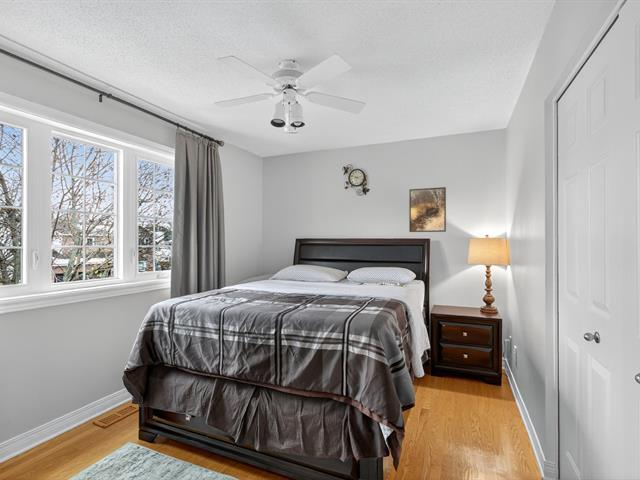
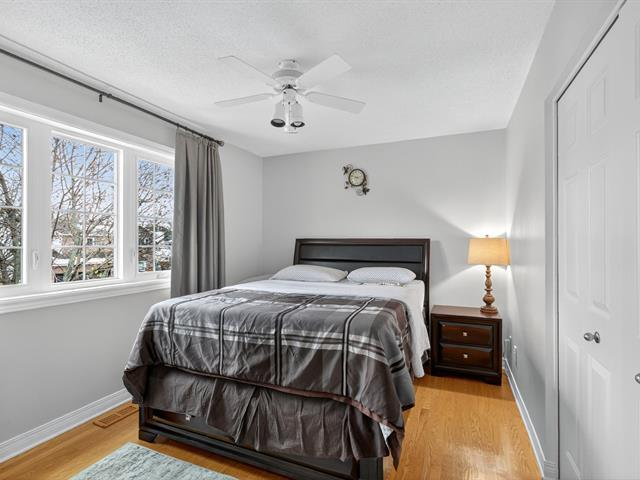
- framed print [408,186,447,233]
